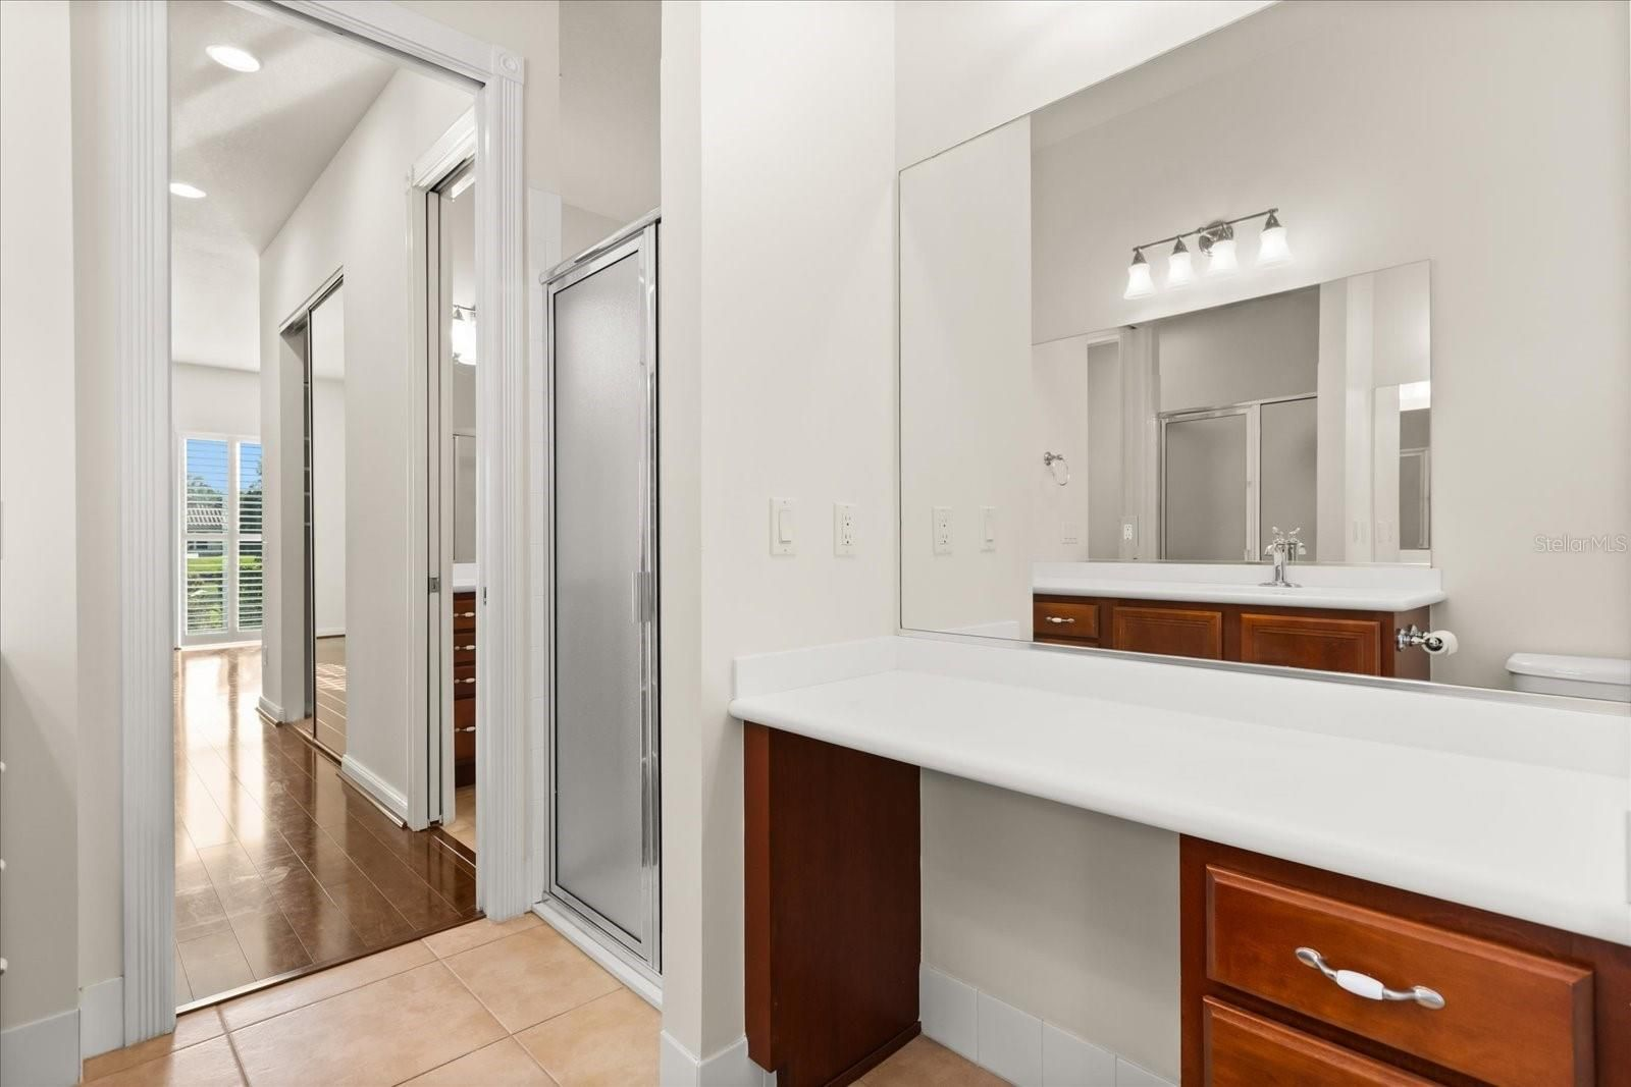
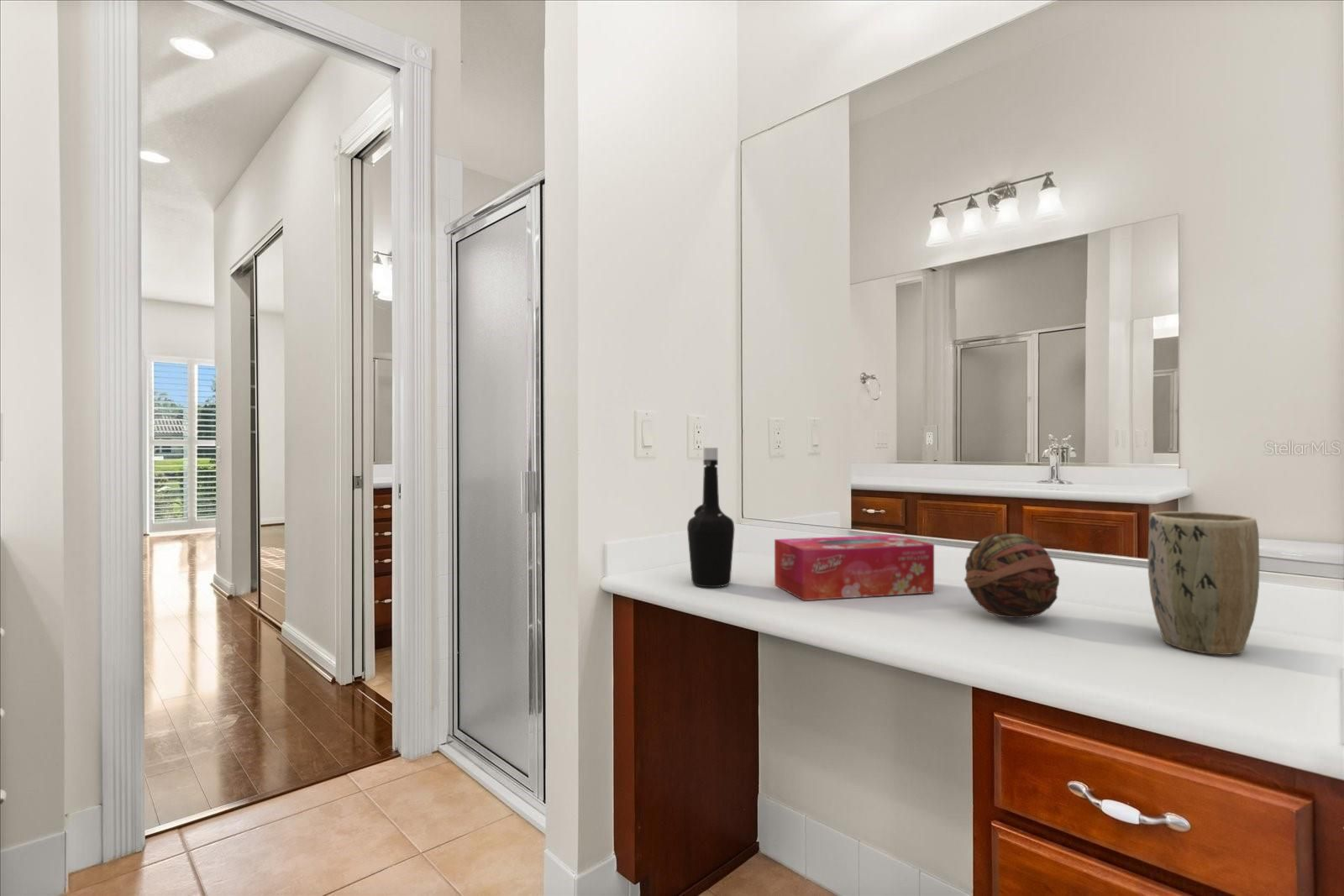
+ plant pot [1147,511,1261,656]
+ tissue box [774,534,935,601]
+ decorative ball [963,532,1060,619]
+ bottle [686,447,735,588]
